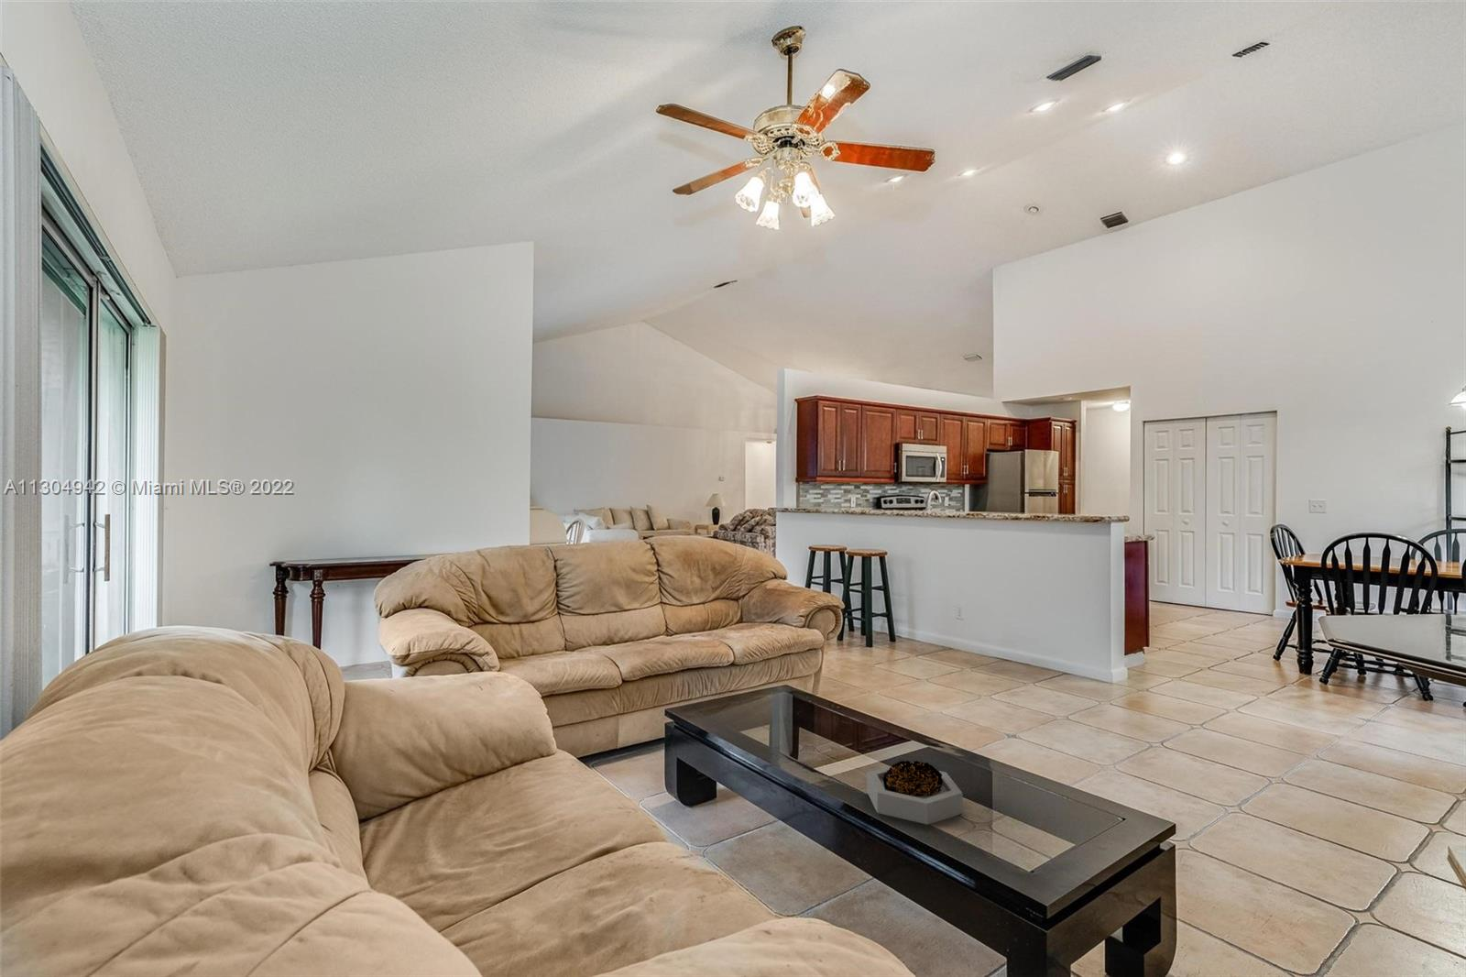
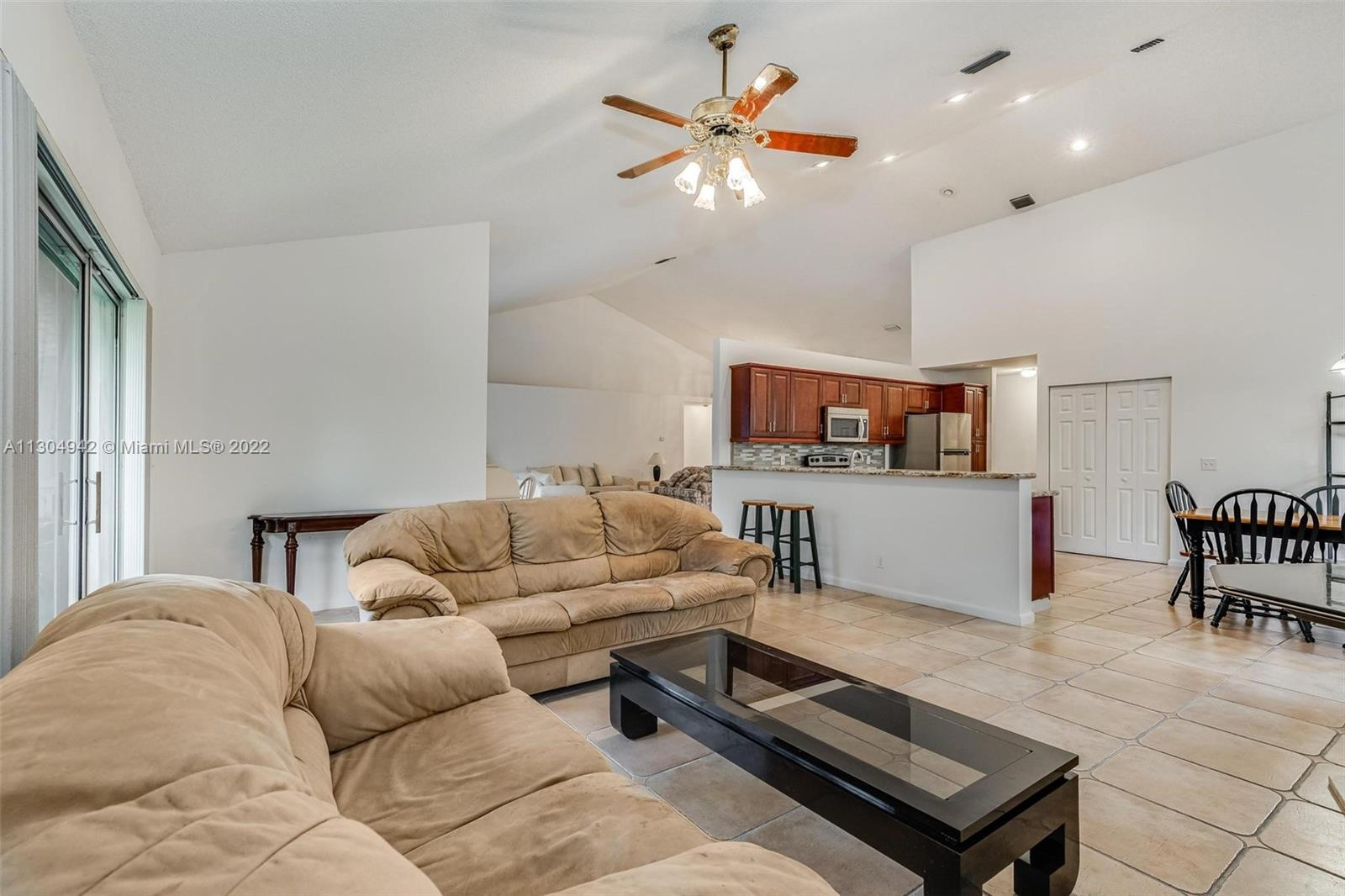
- decorative bowl [865,760,962,824]
